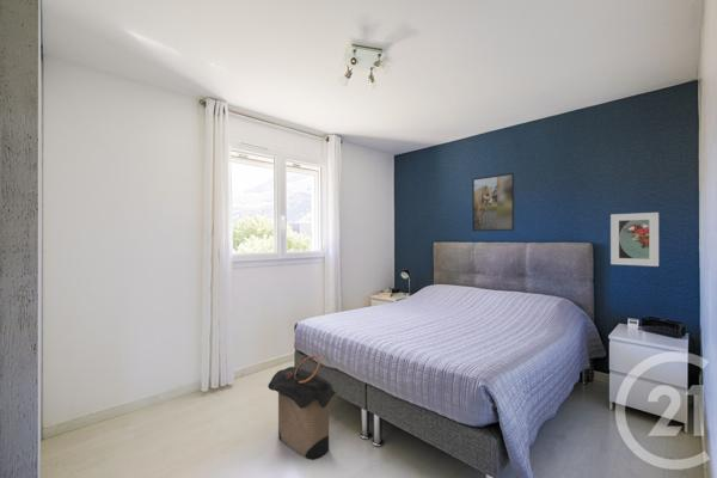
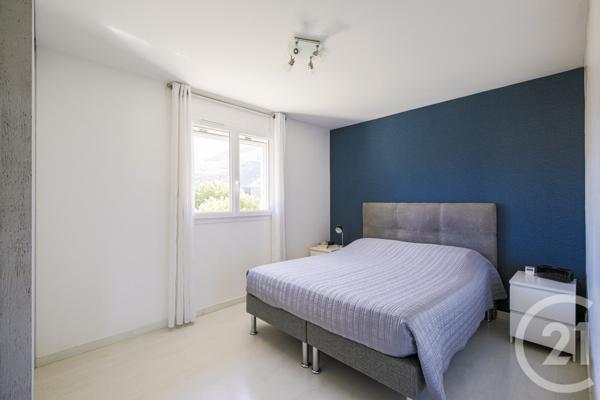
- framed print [609,212,660,268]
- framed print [471,172,515,233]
- laundry hamper [266,354,338,461]
